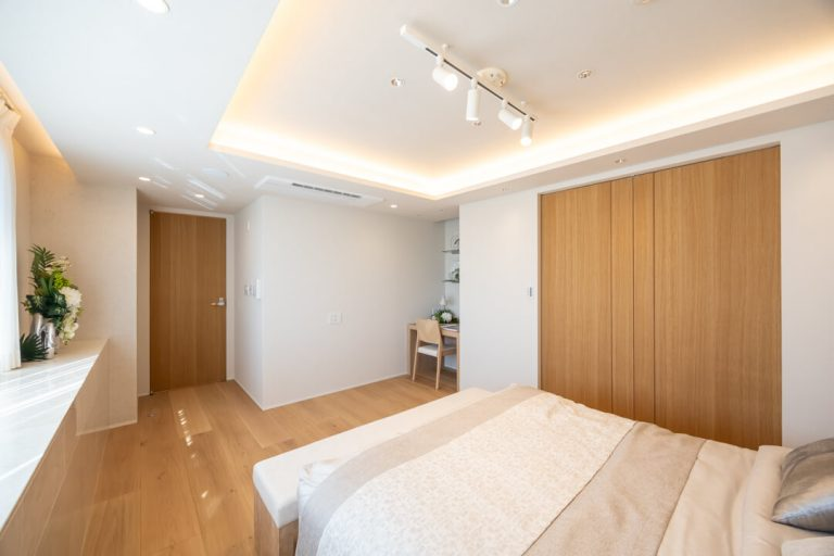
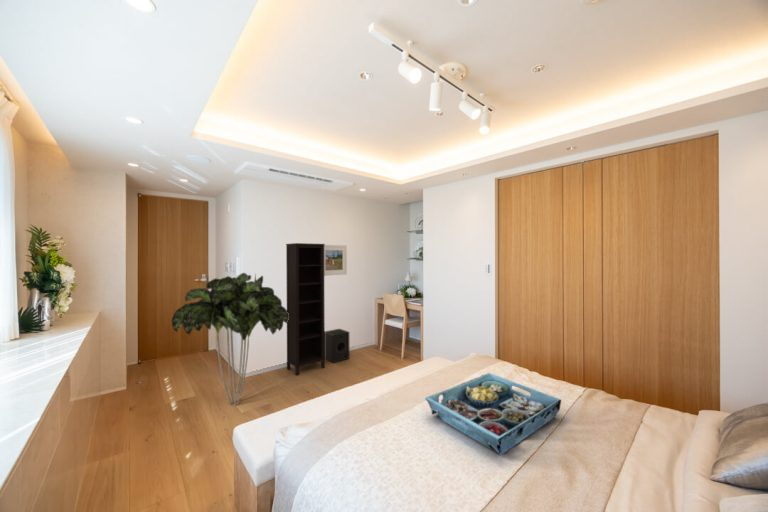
+ bookcase [285,242,326,376]
+ serving tray [424,372,562,456]
+ indoor plant [171,272,289,407]
+ studio monitor [325,328,351,364]
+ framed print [324,244,348,277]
